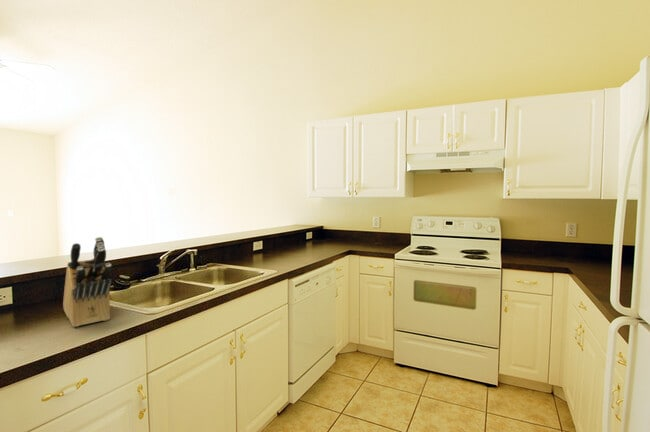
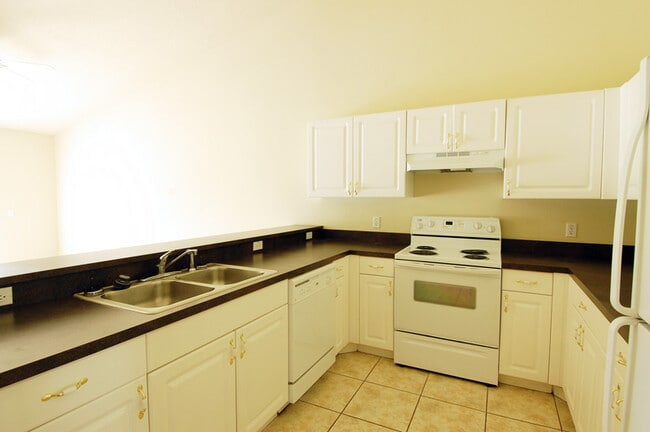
- knife block [62,236,113,328]
